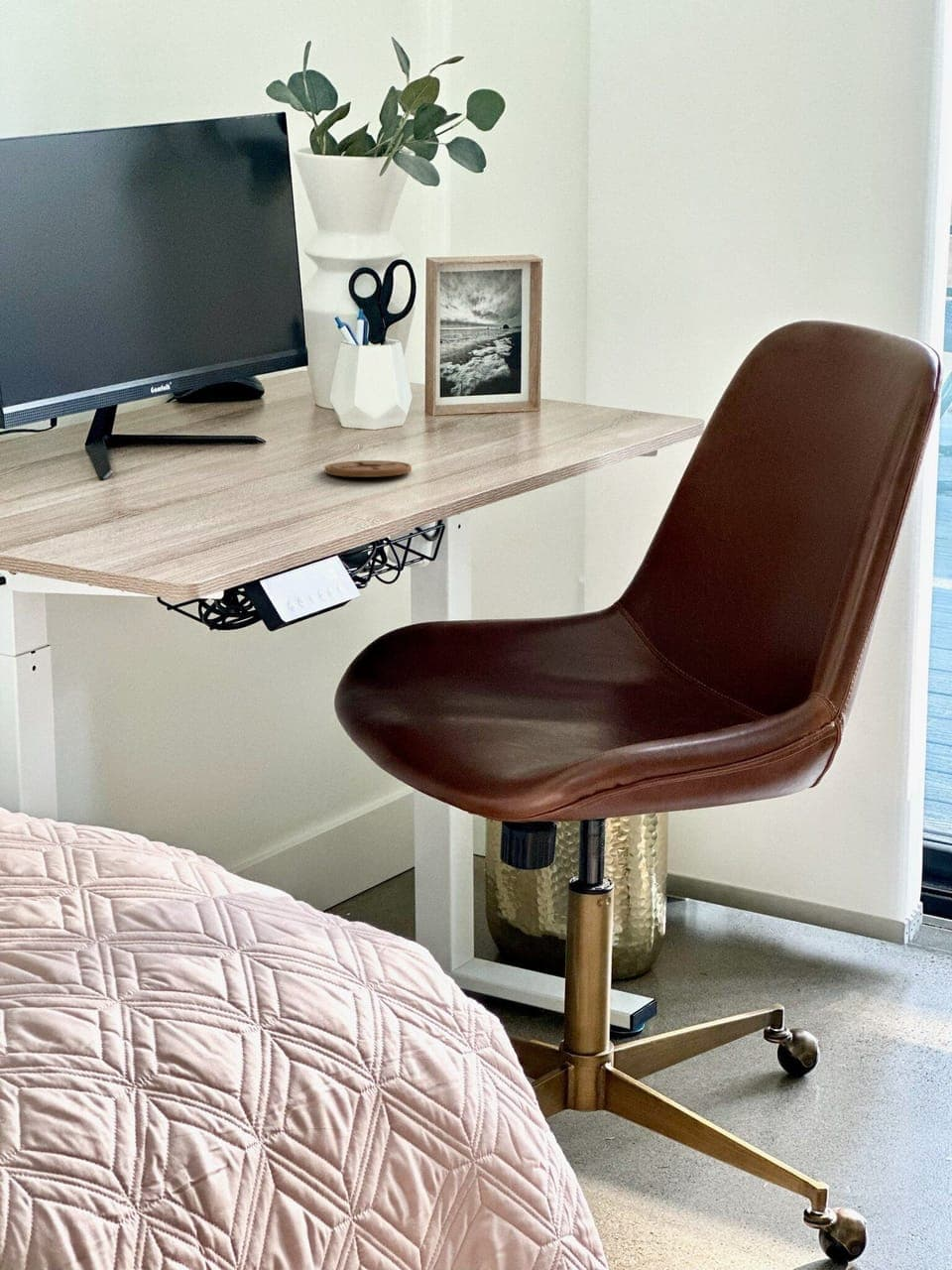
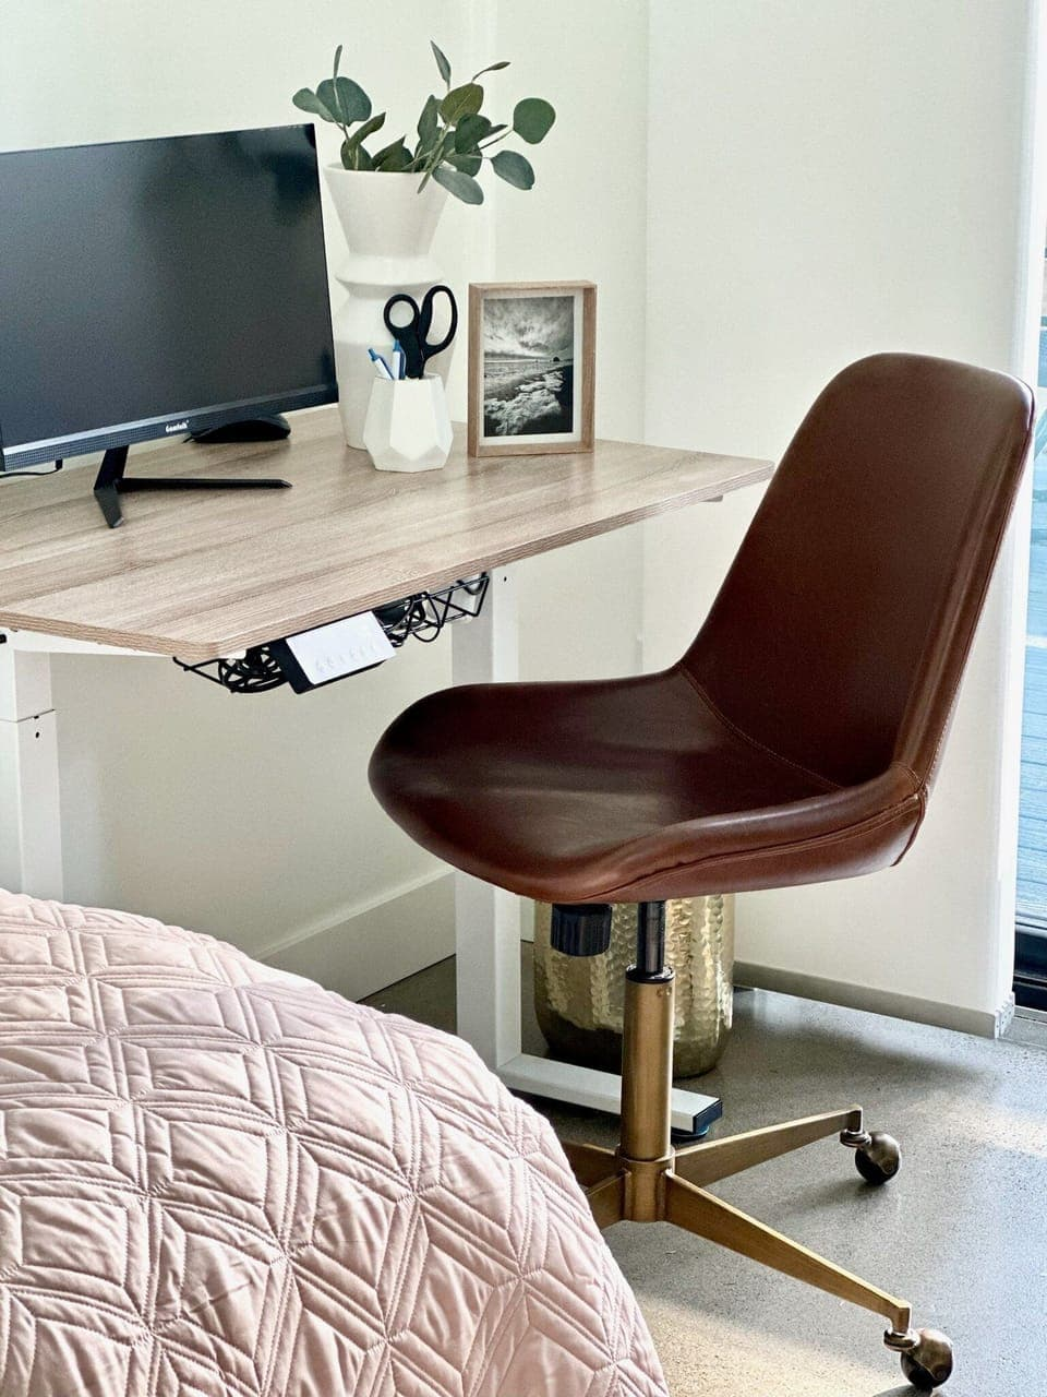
- coaster [324,459,413,478]
